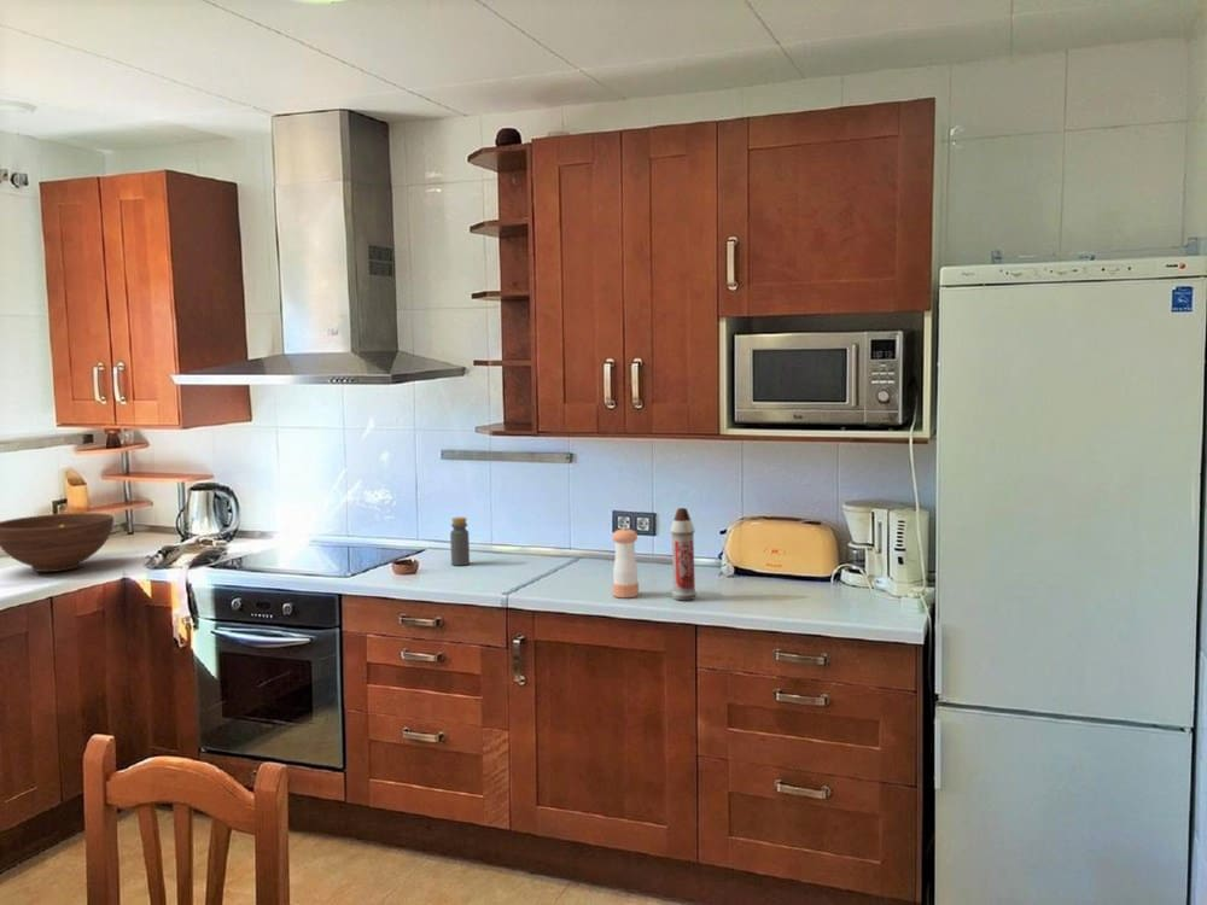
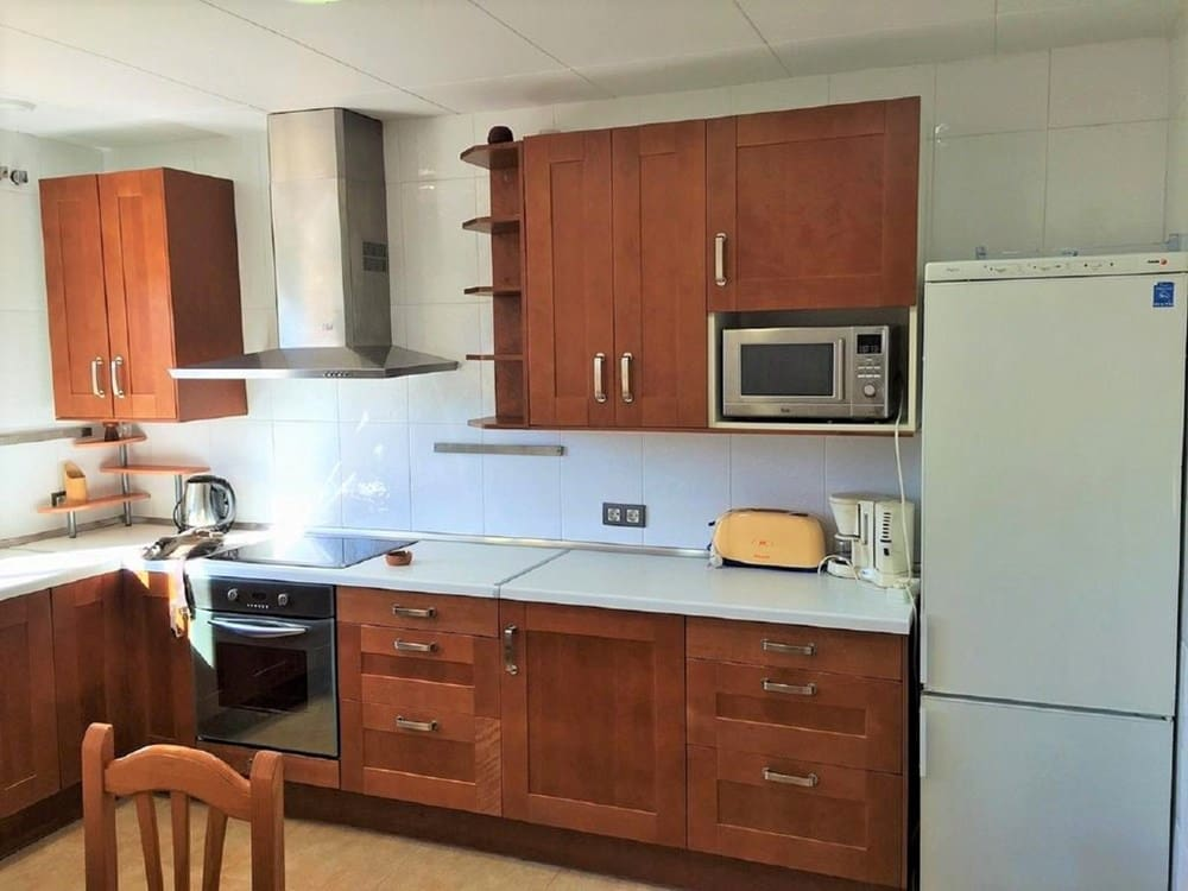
- fruit bowl [0,512,115,573]
- pepper shaker [611,526,640,599]
- spray bottle [670,507,698,601]
- bottle [449,516,471,567]
